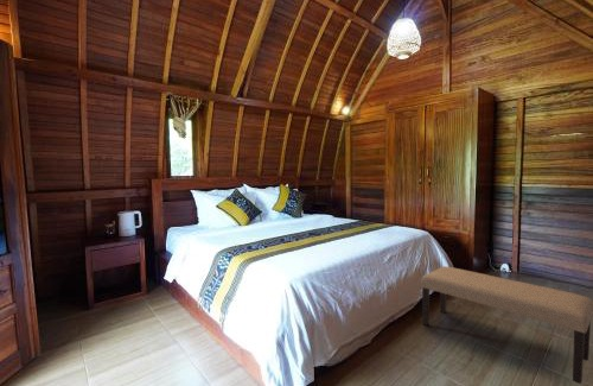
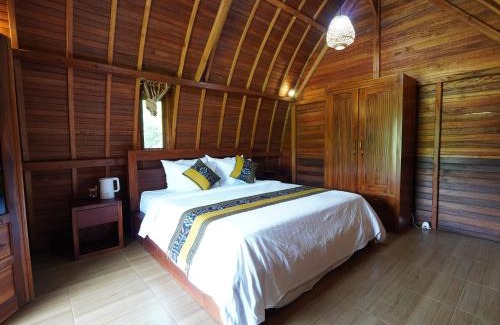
- bench [420,265,593,385]
